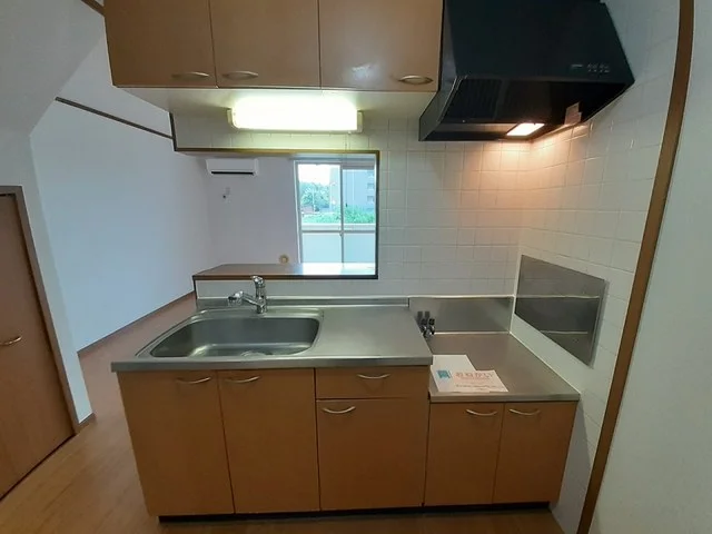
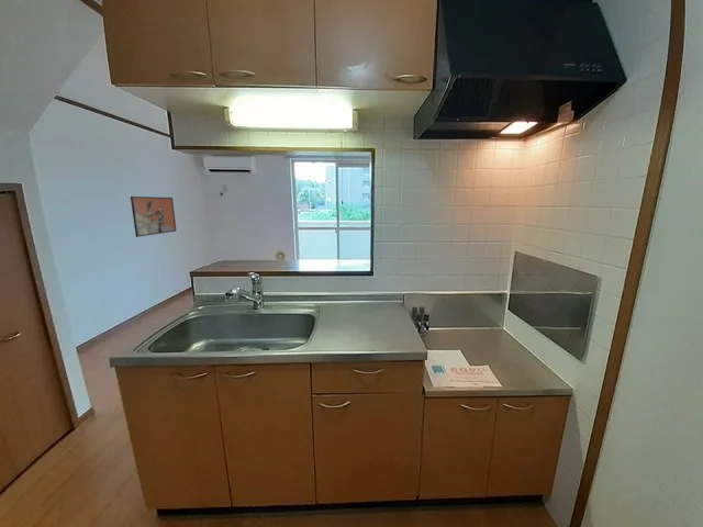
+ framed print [130,195,177,238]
